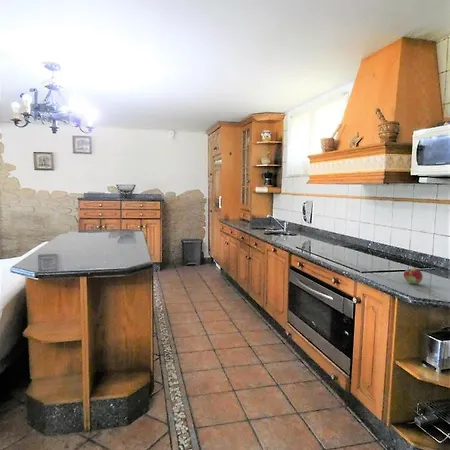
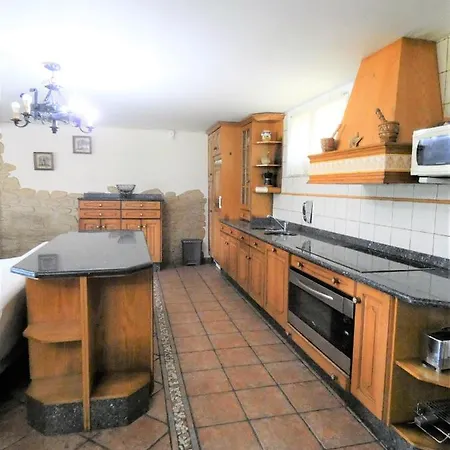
- fruit [403,267,424,285]
